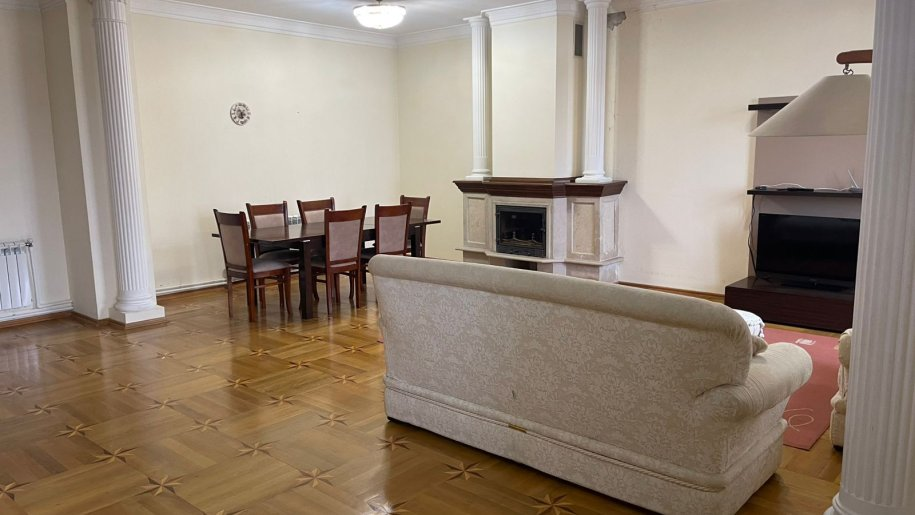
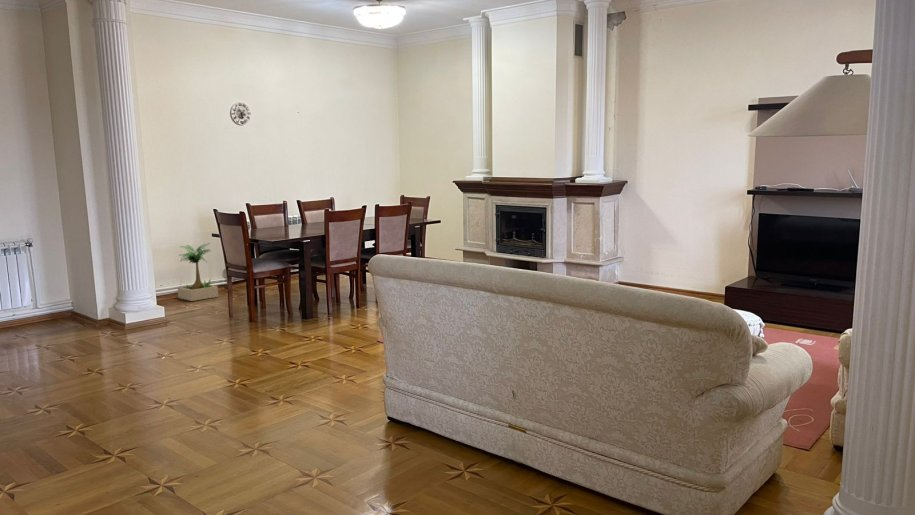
+ potted plant [177,242,219,302]
